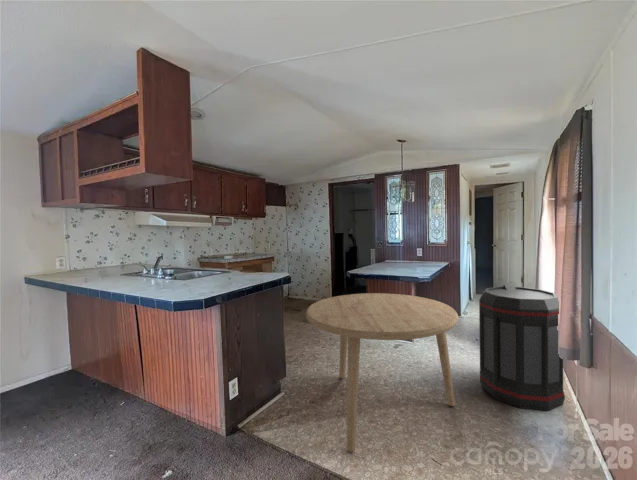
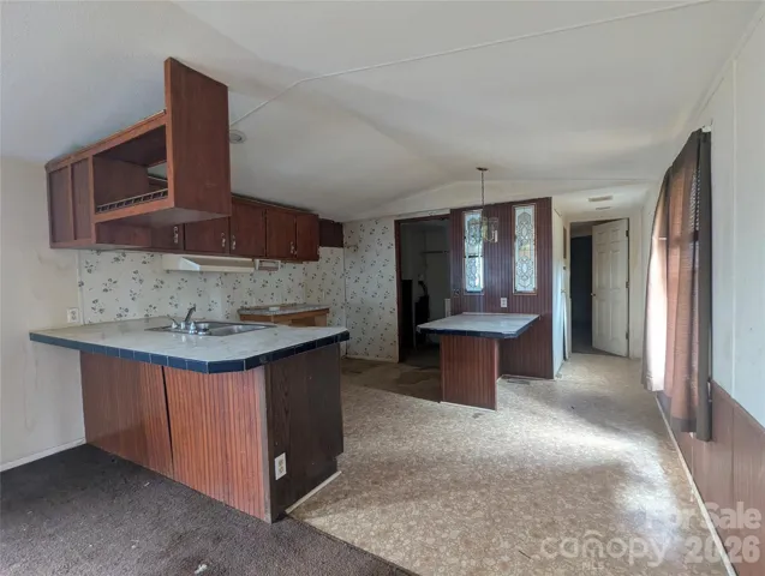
- trash can [478,284,566,412]
- dining table [305,292,459,453]
